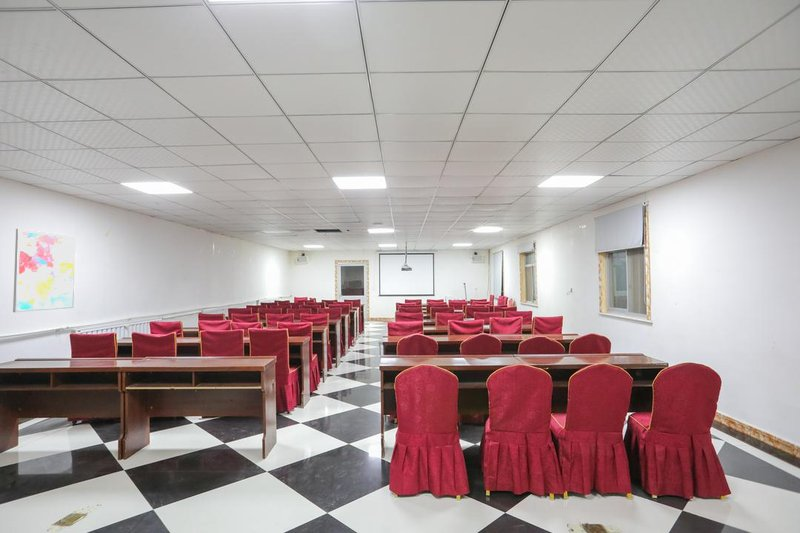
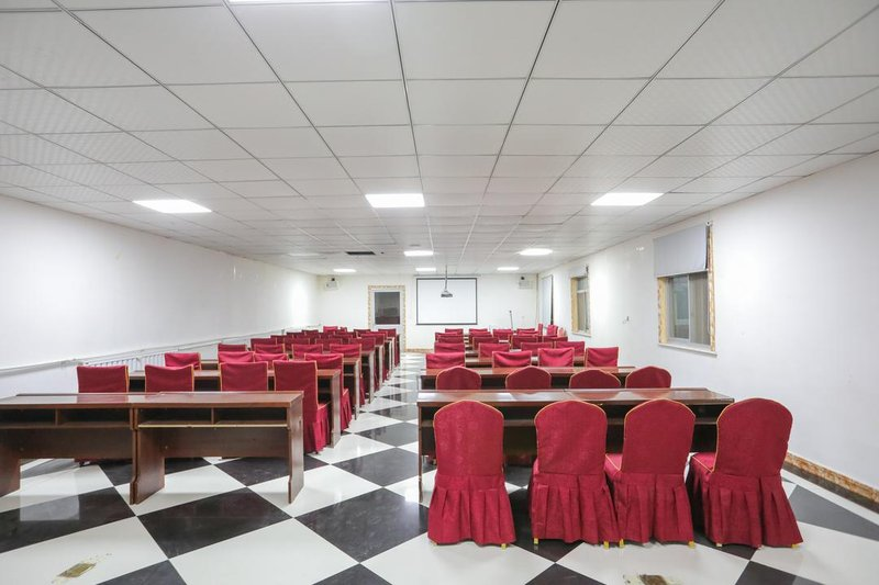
- wall art [12,228,77,313]
